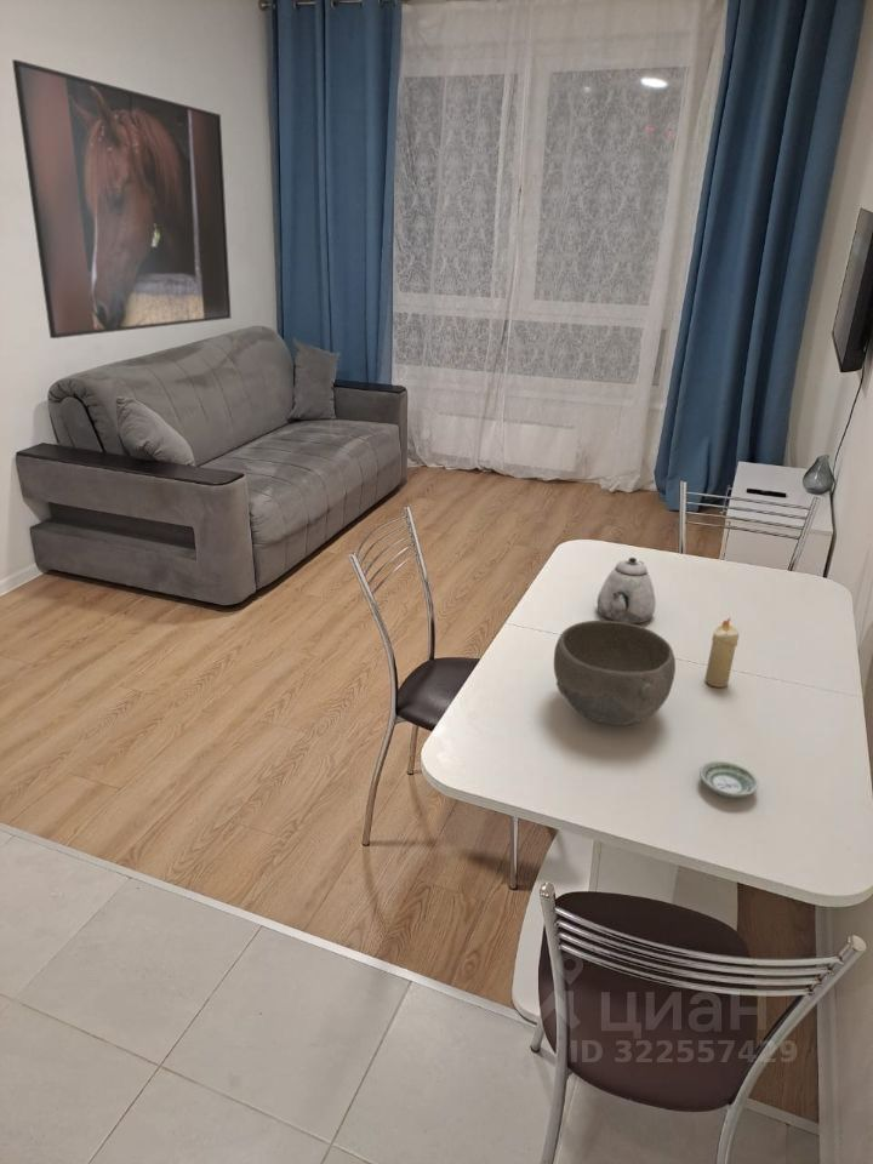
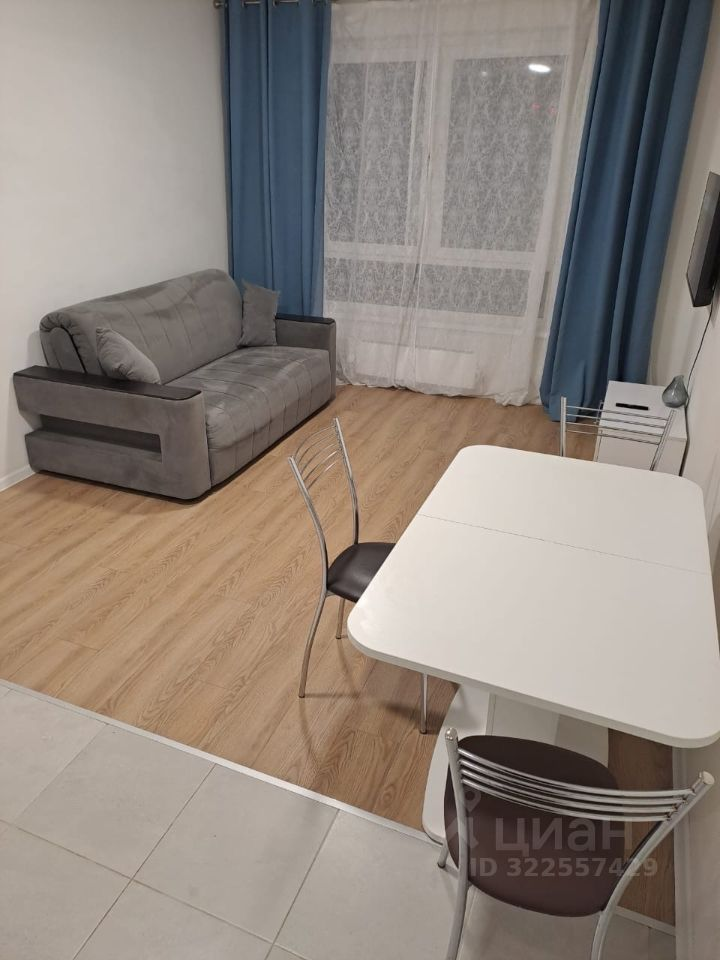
- saucer [698,760,759,799]
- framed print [11,58,232,340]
- candle [703,617,740,689]
- bowl [553,620,677,726]
- teapot [597,557,657,624]
